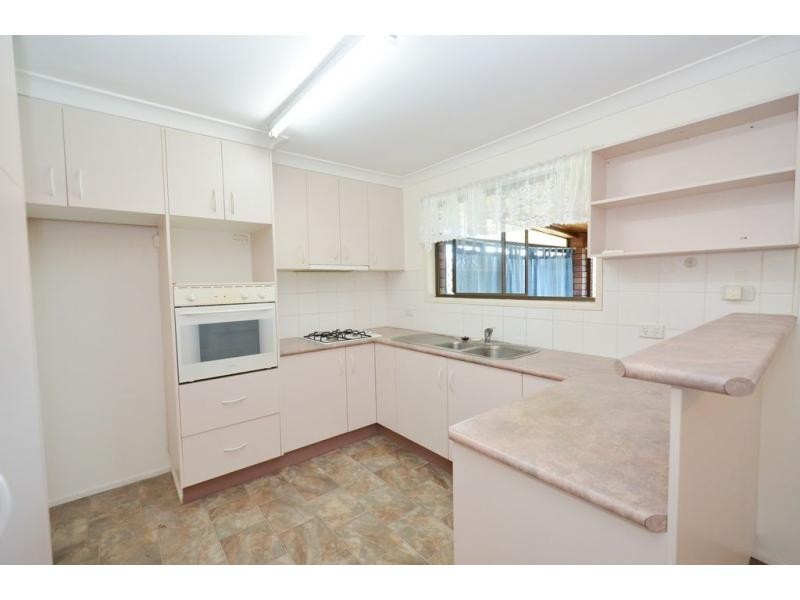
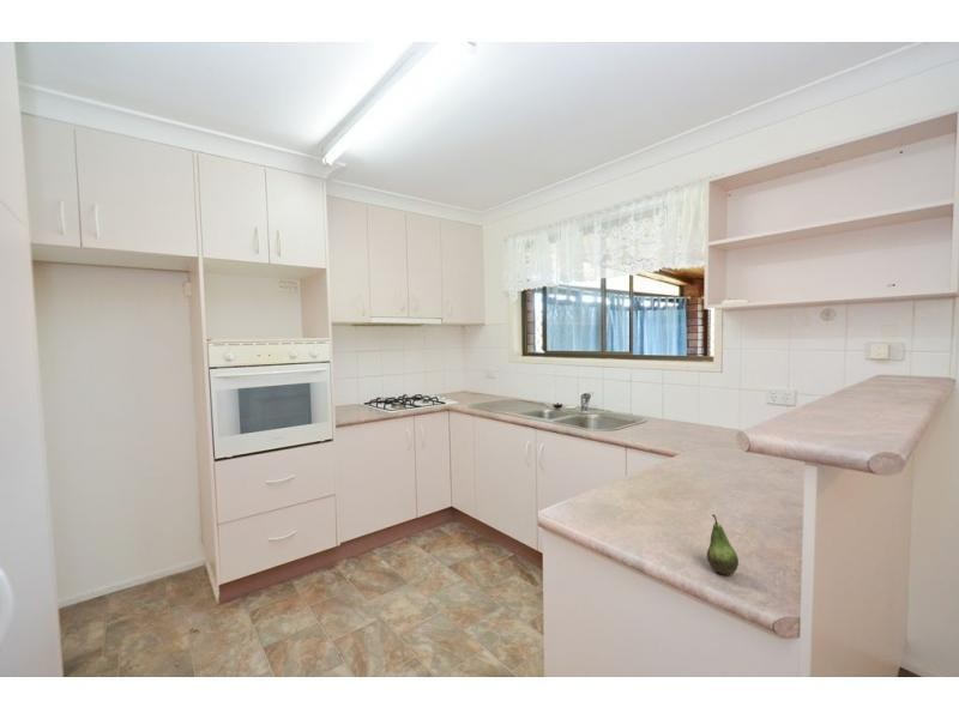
+ fruit [706,513,740,576]
